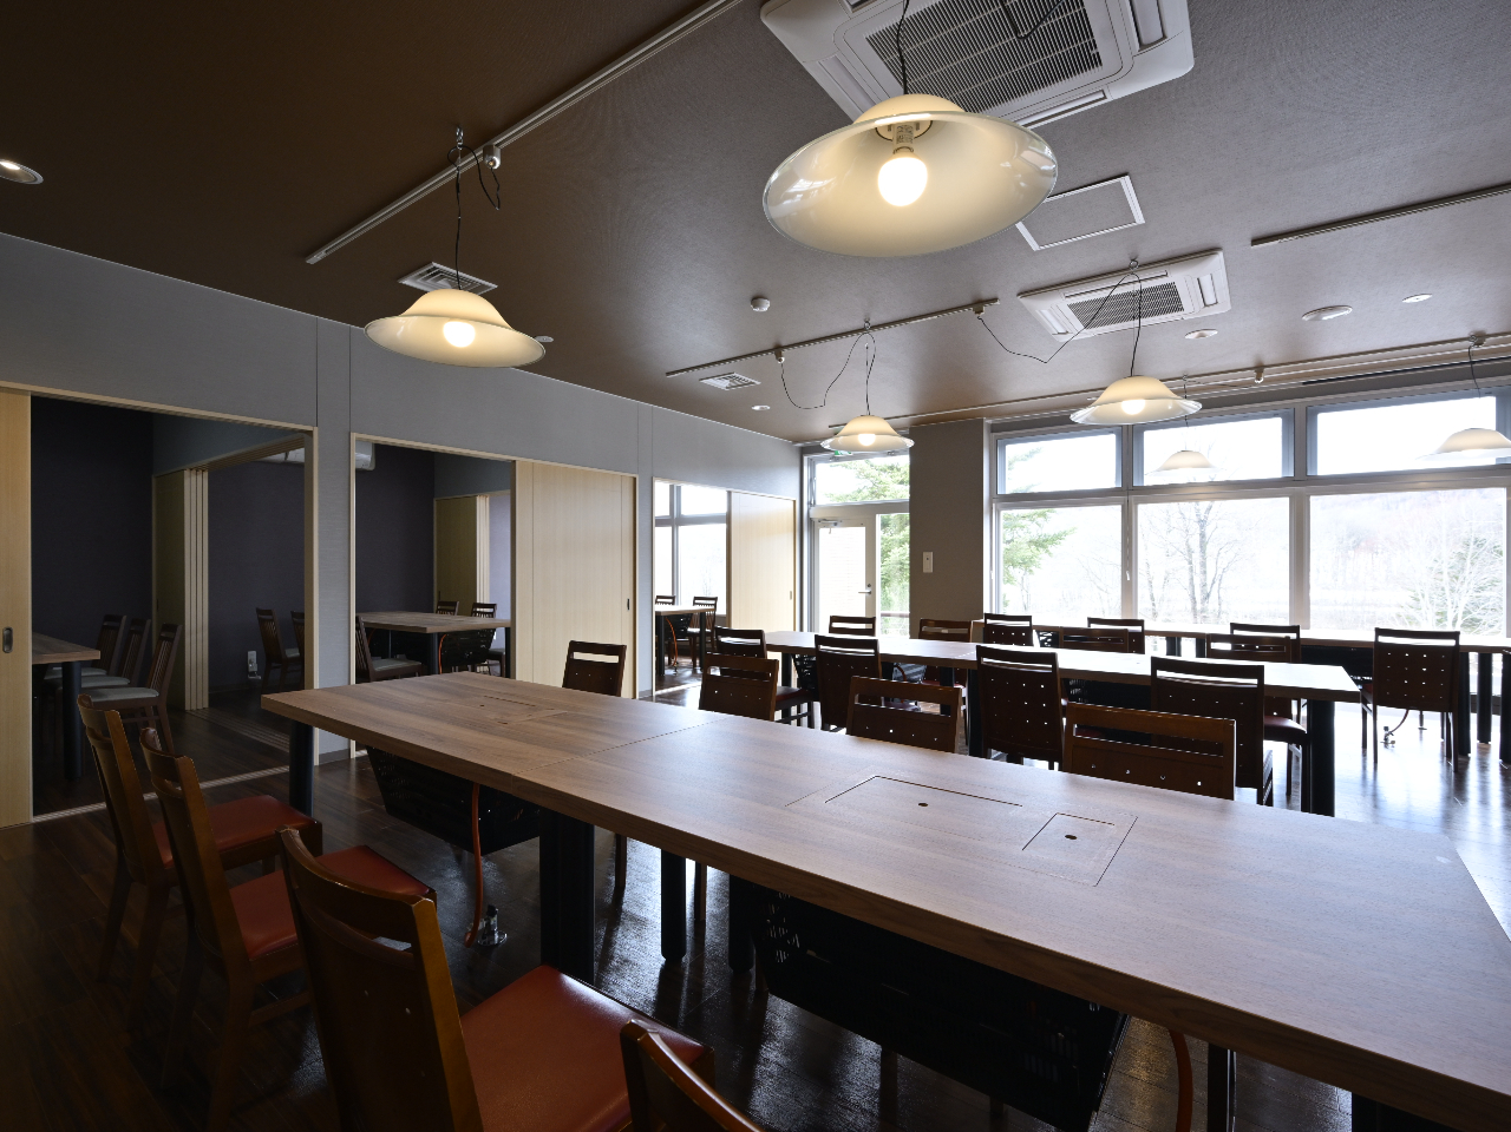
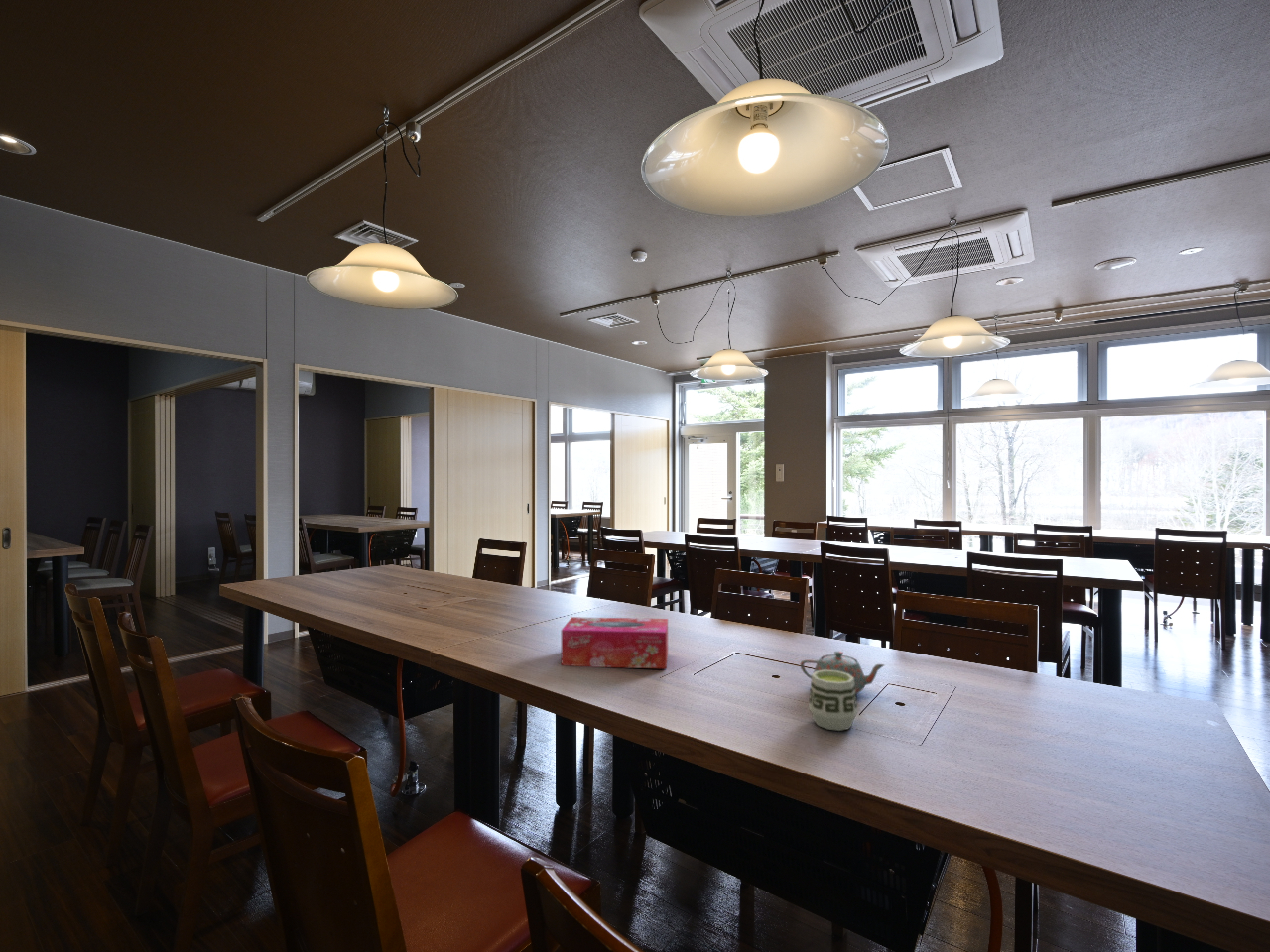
+ tissue box [561,616,669,669]
+ teapot [799,651,886,696]
+ cup [808,670,858,732]
